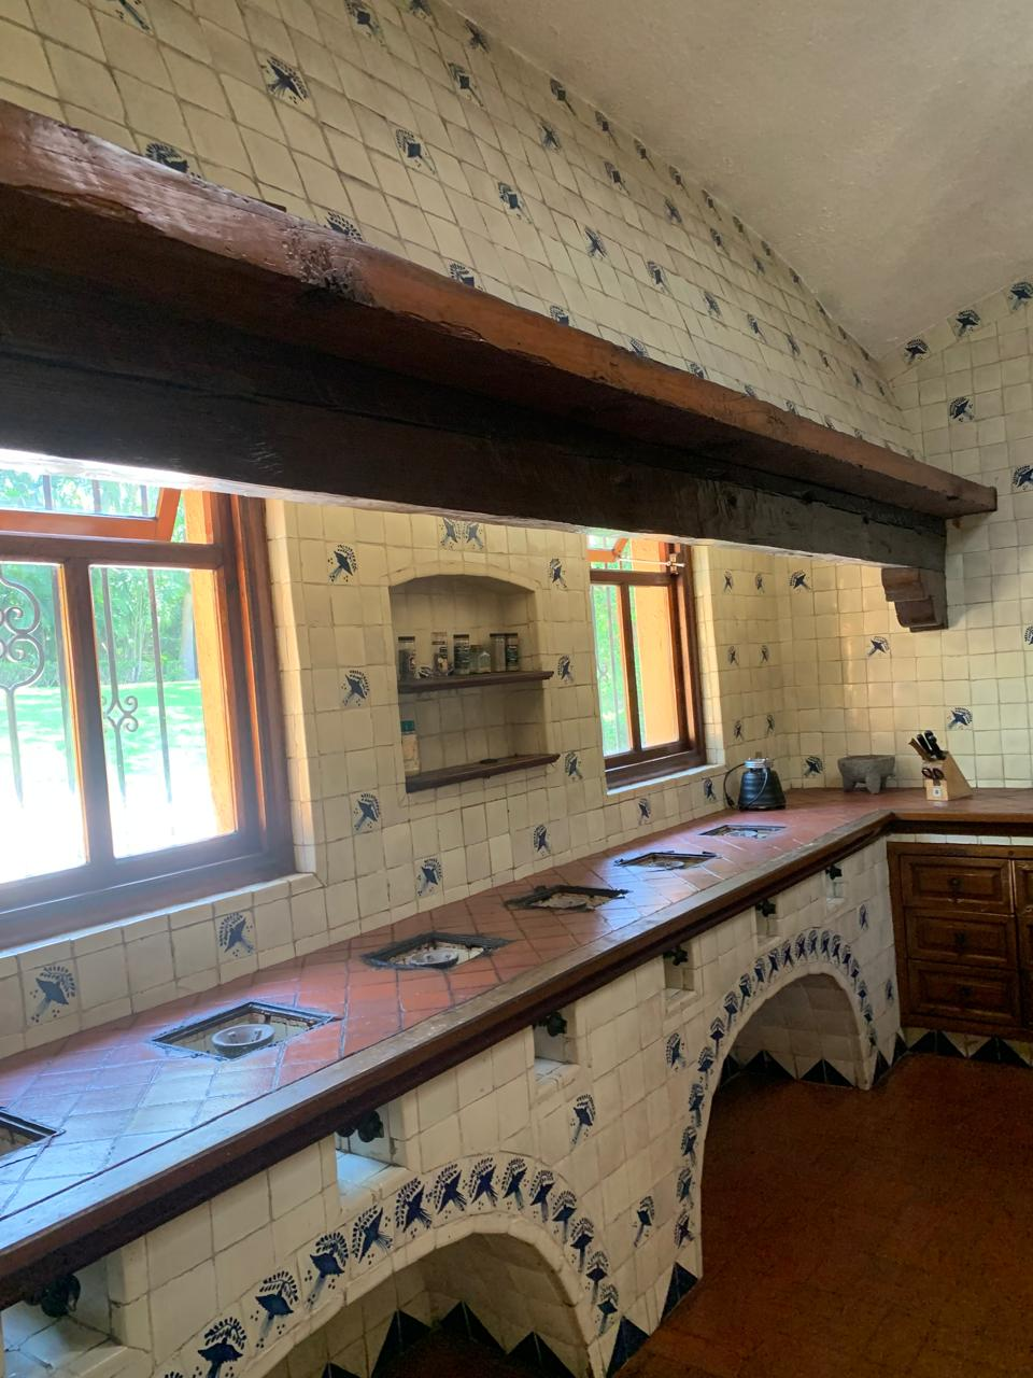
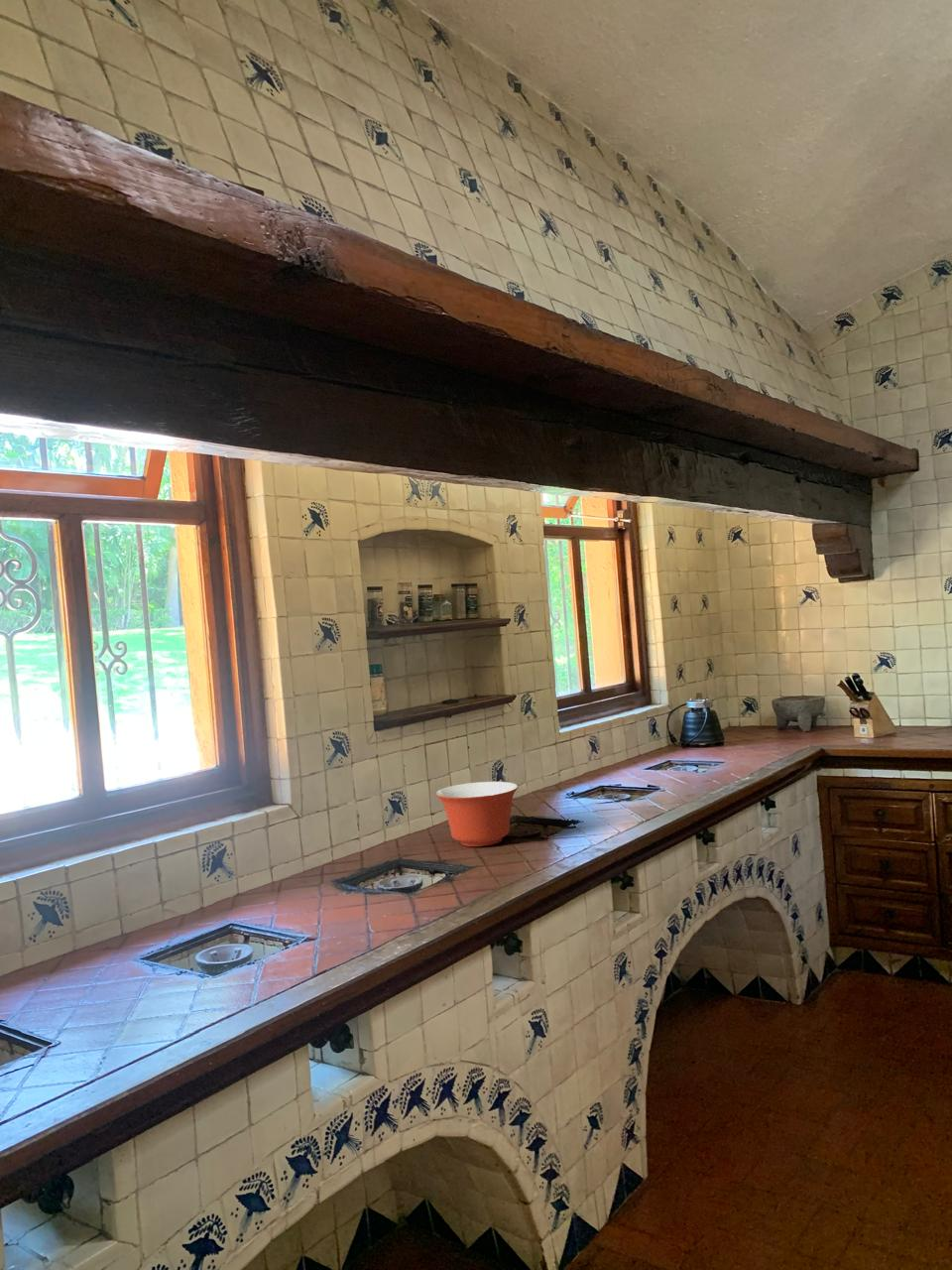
+ mixing bowl [434,781,519,847]
